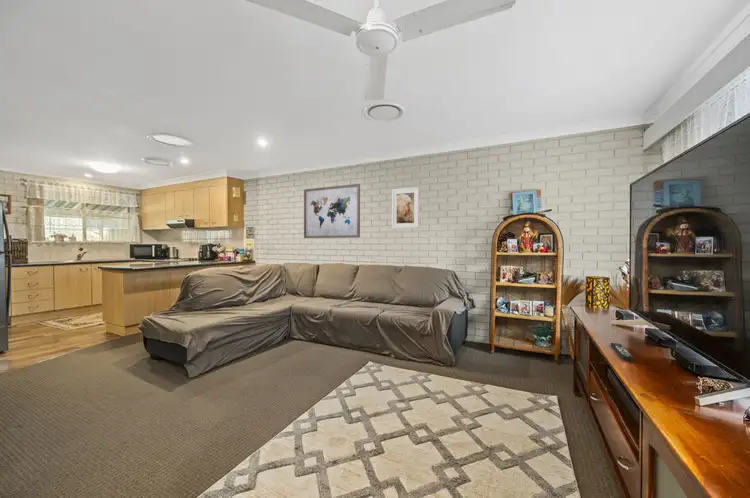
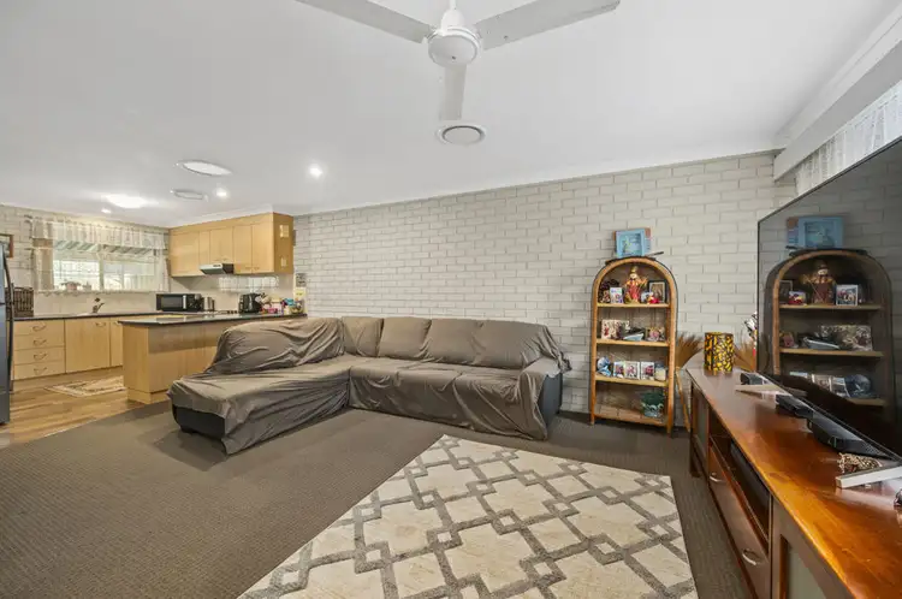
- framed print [391,186,420,229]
- remote control [610,342,635,361]
- wall art [303,183,361,239]
